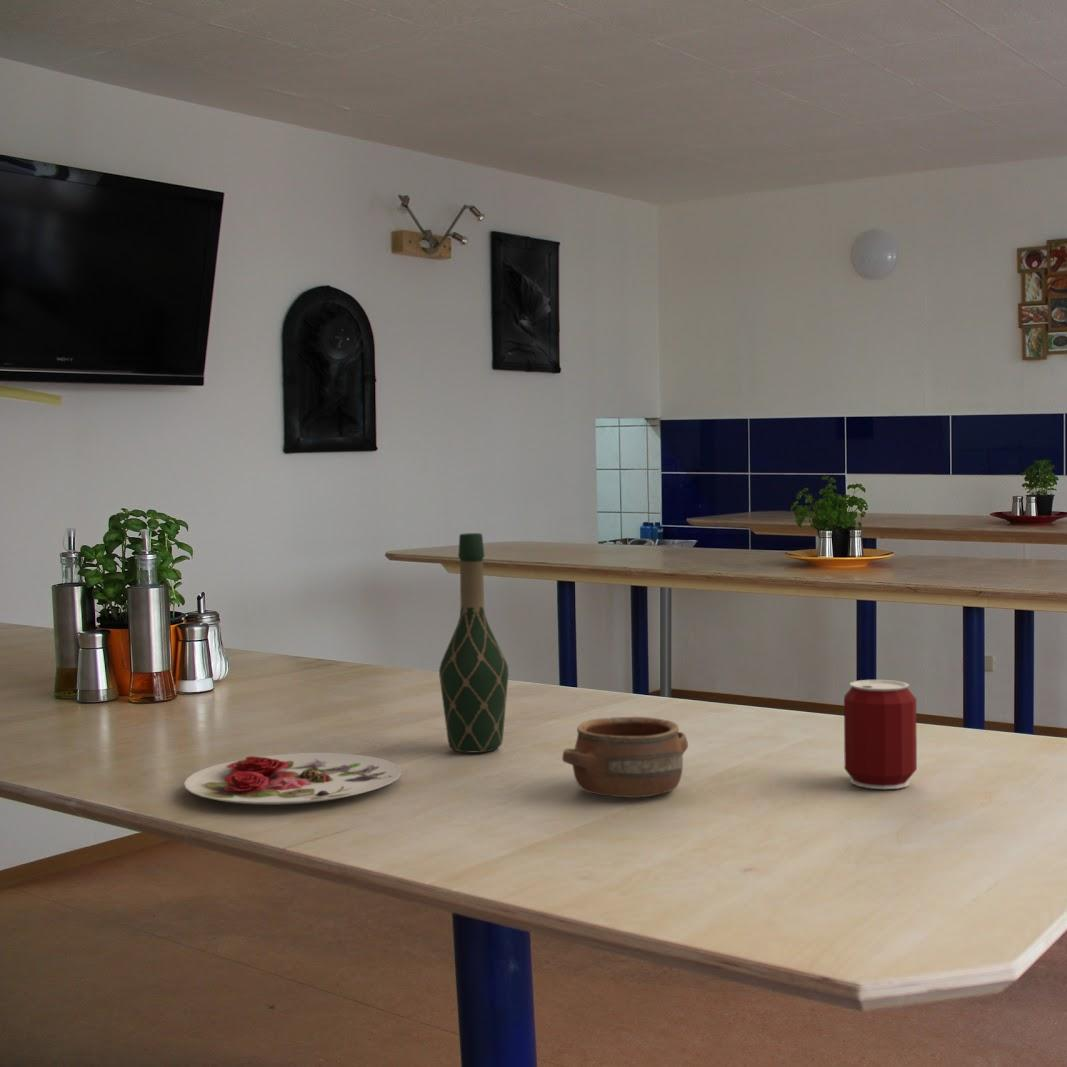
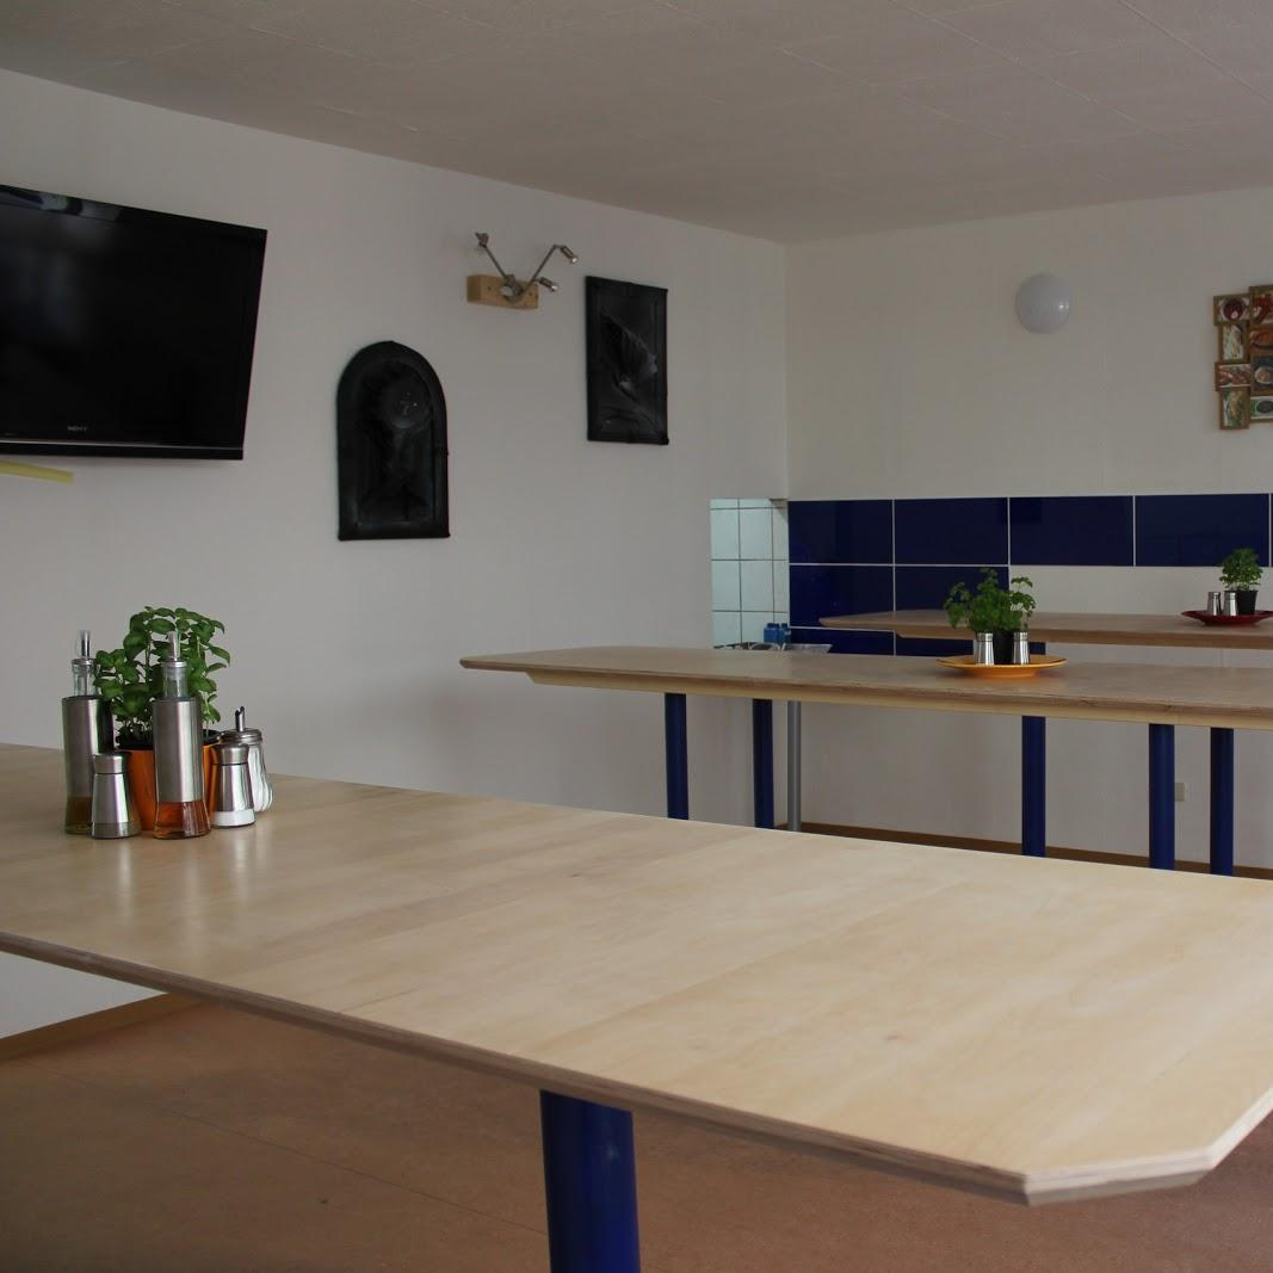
- plate [183,752,402,806]
- wine bottle [438,532,509,754]
- pottery [561,716,689,798]
- can [843,679,918,790]
